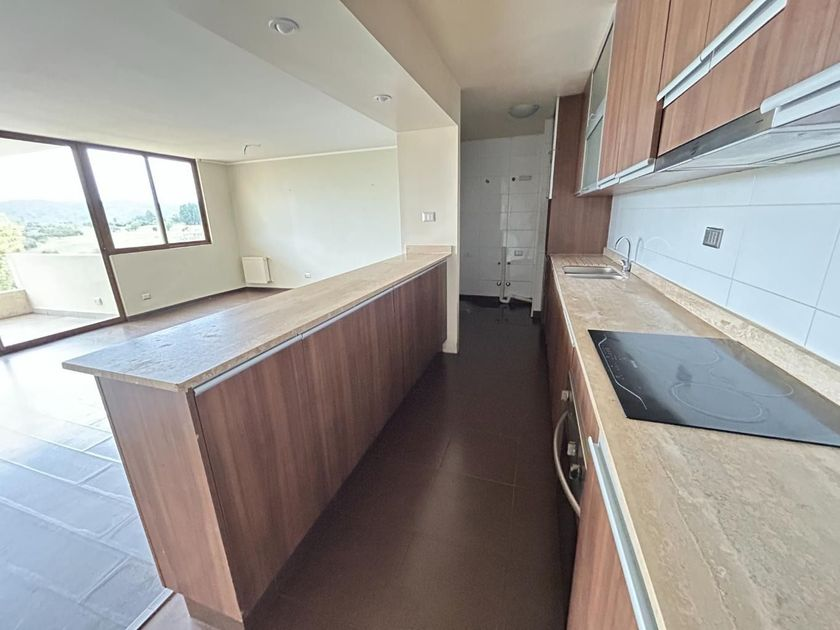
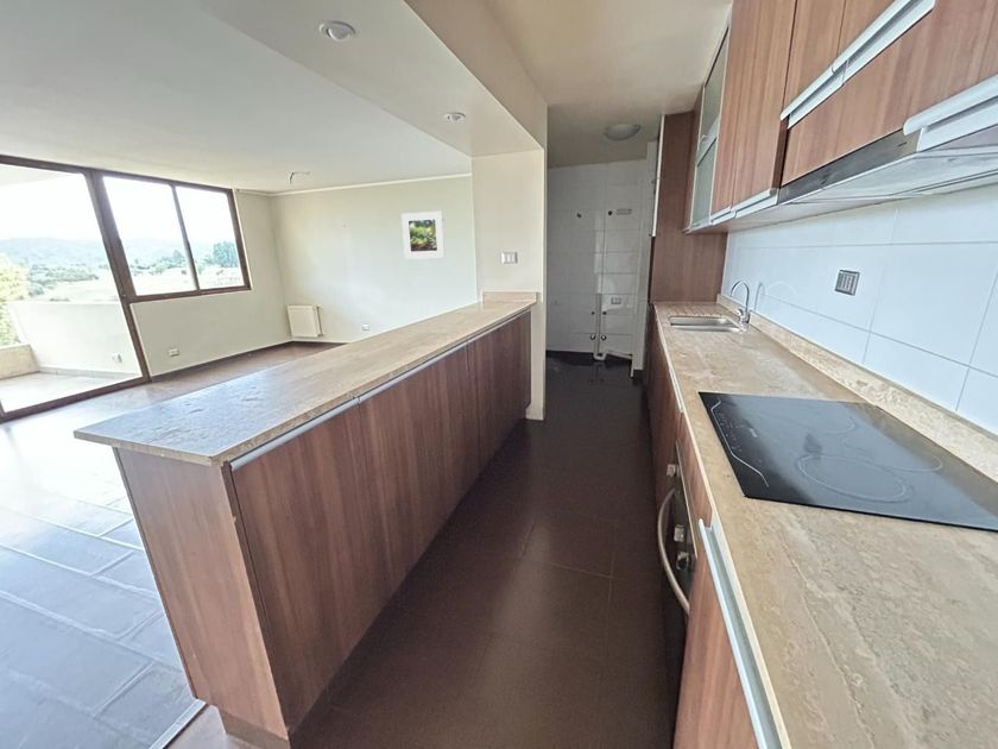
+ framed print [400,210,446,260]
